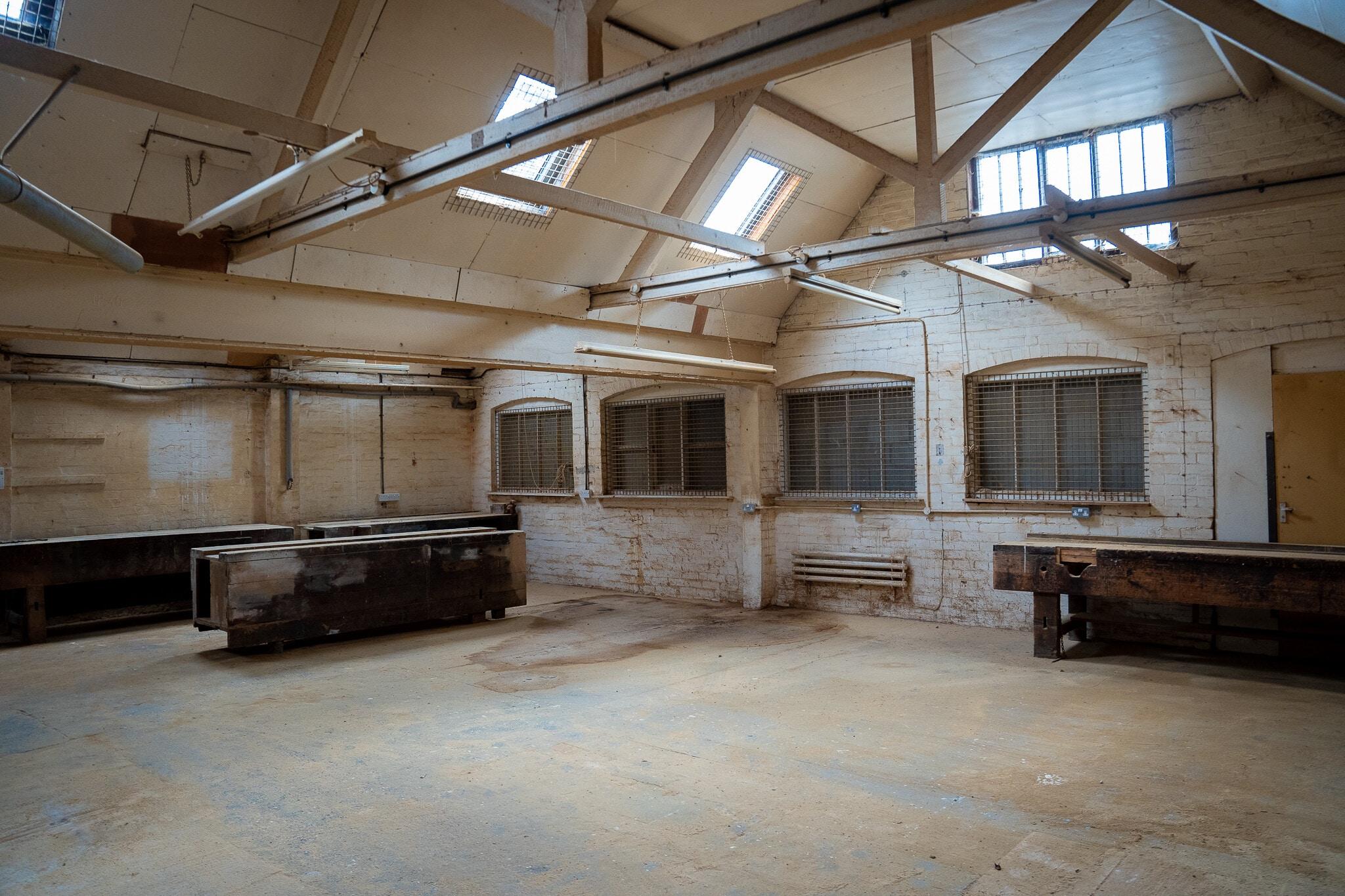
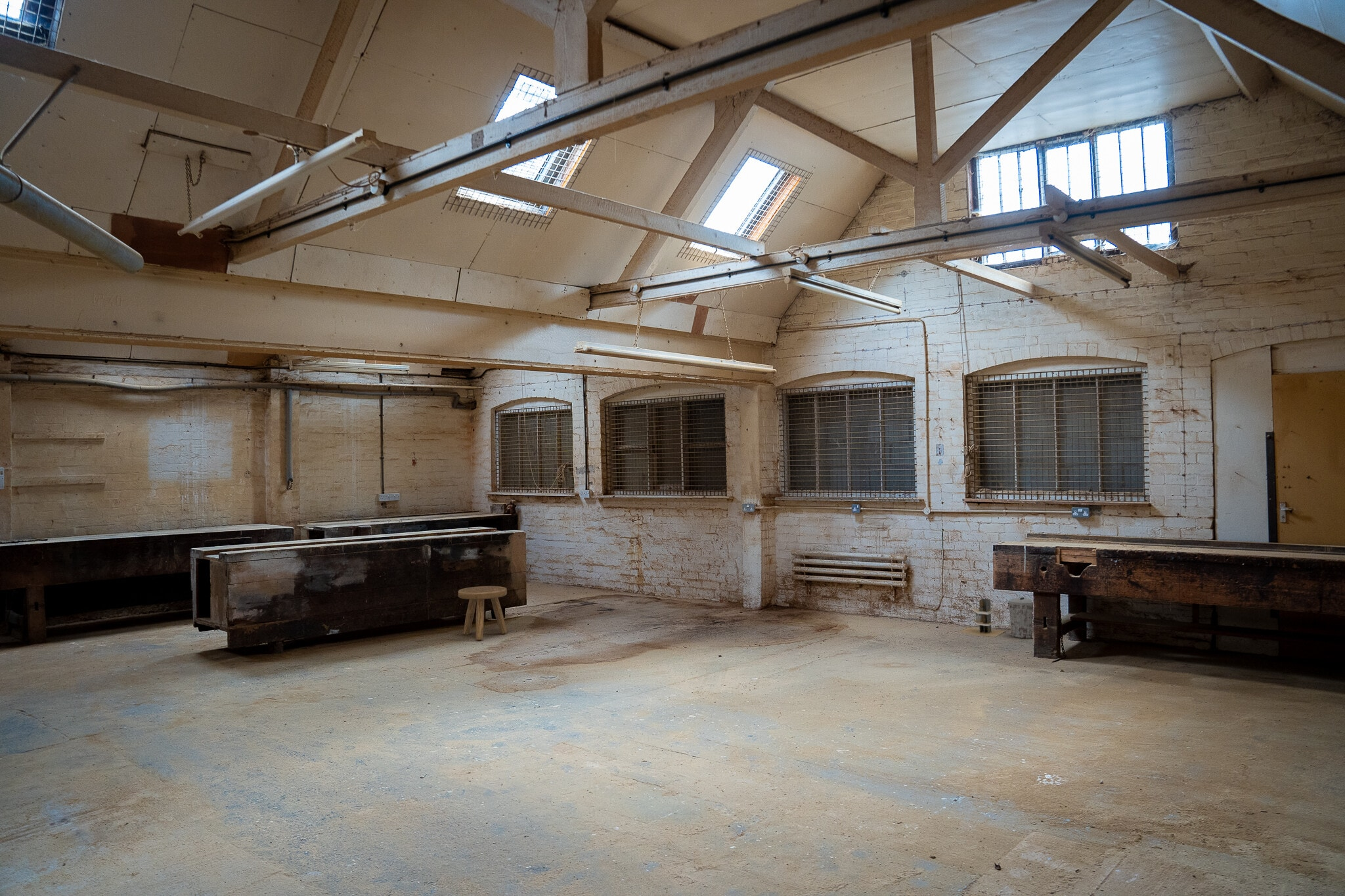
+ plant pot [959,598,1006,637]
+ stool [458,586,508,641]
+ trash can [1007,597,1033,639]
